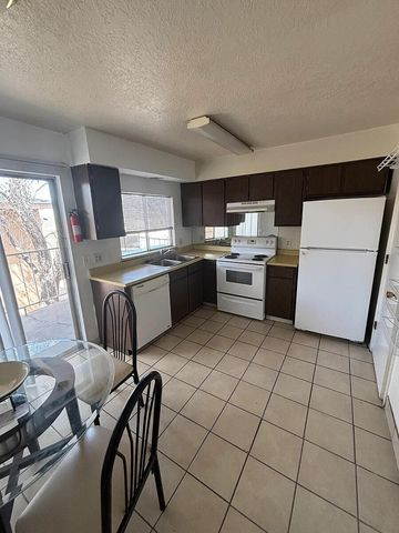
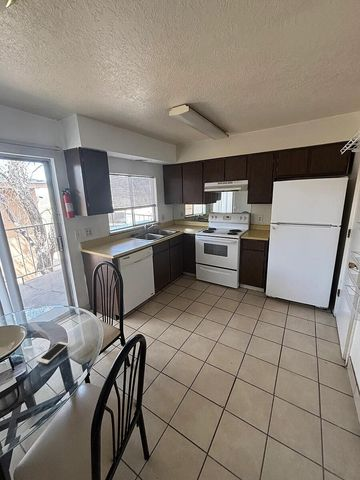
+ cell phone [36,341,70,365]
